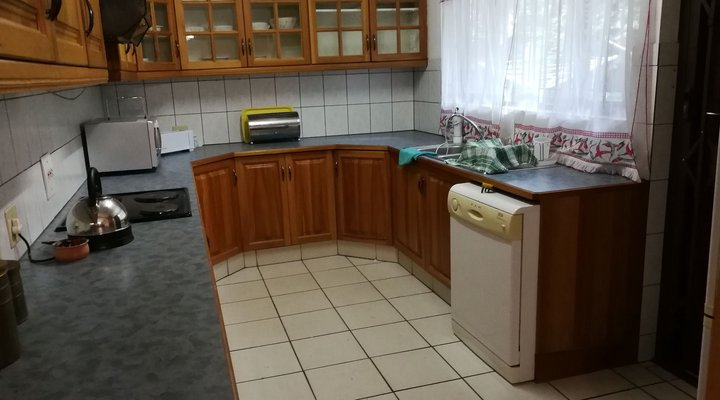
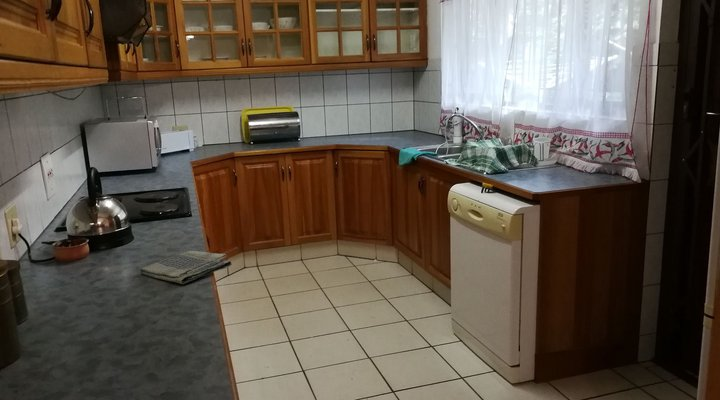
+ dish towel [139,250,233,285]
